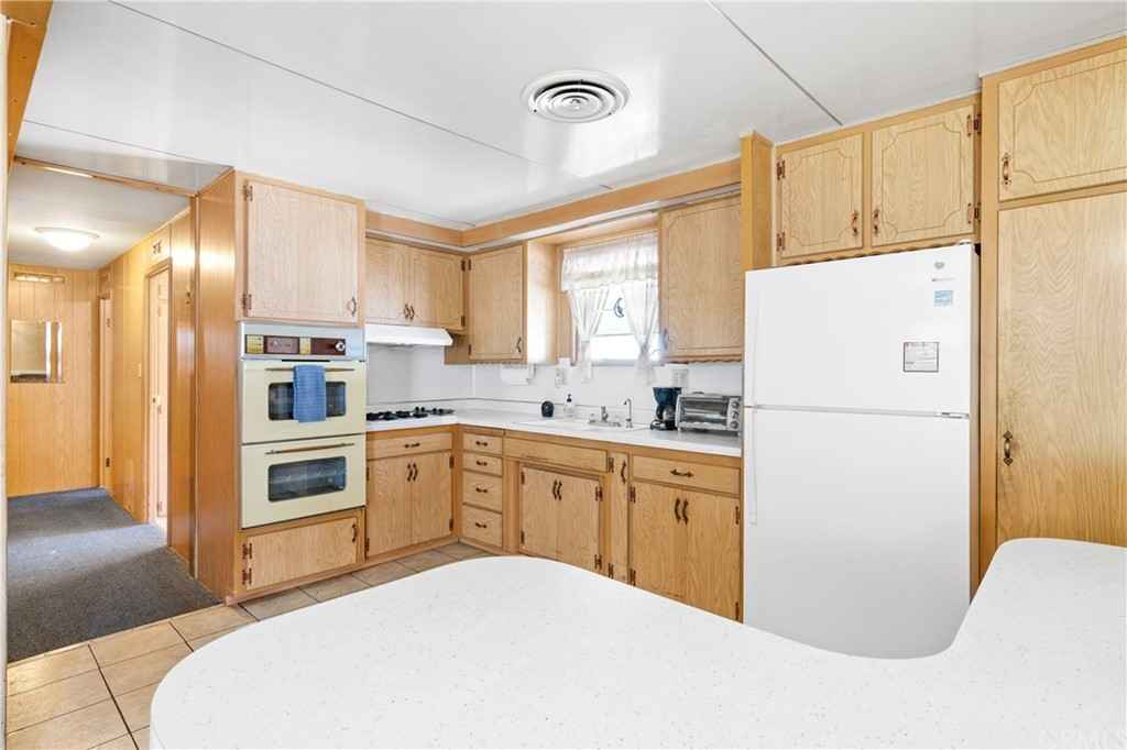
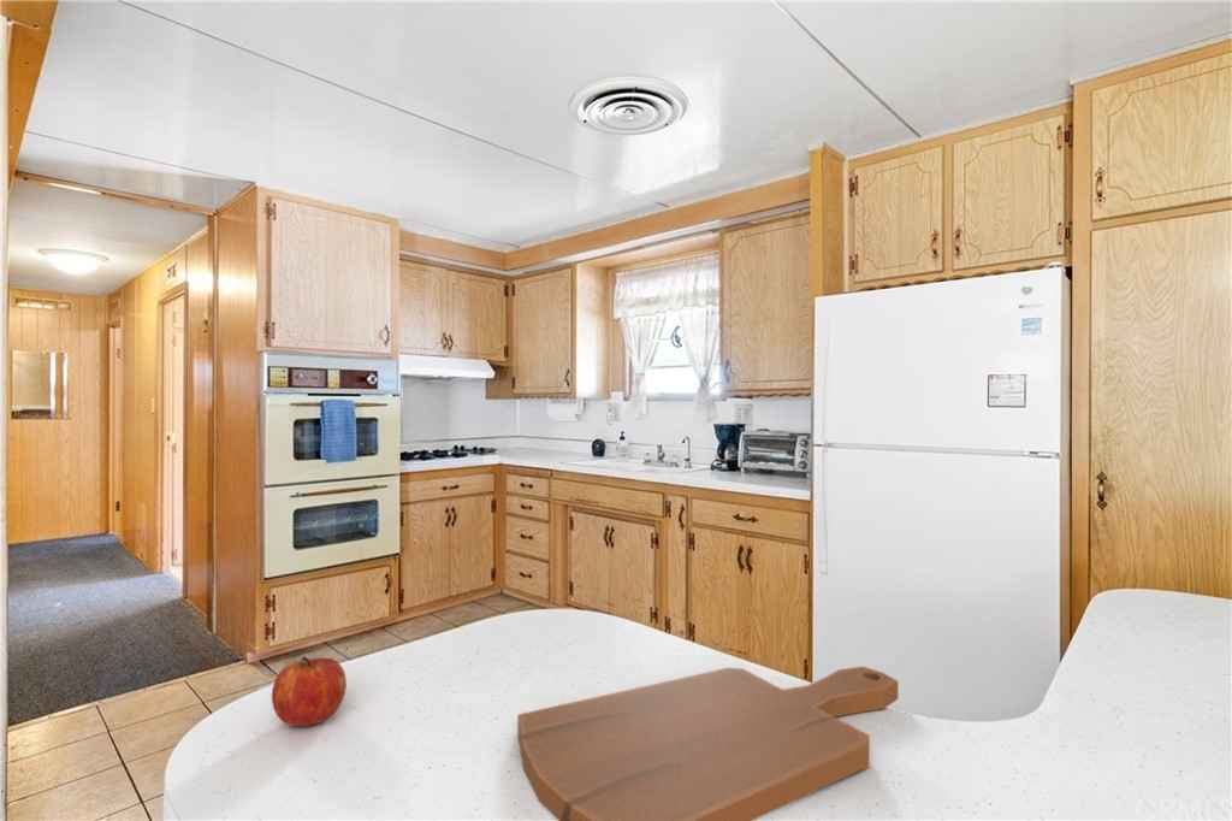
+ cutting board [516,666,900,821]
+ fruit [271,656,348,727]
